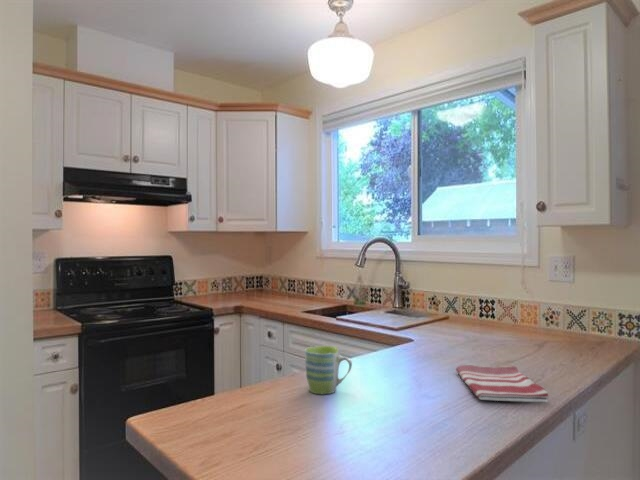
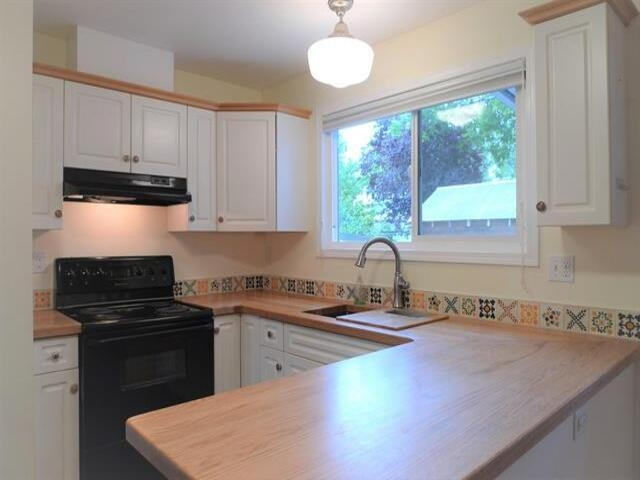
- mug [304,345,353,395]
- dish towel [455,364,550,403]
